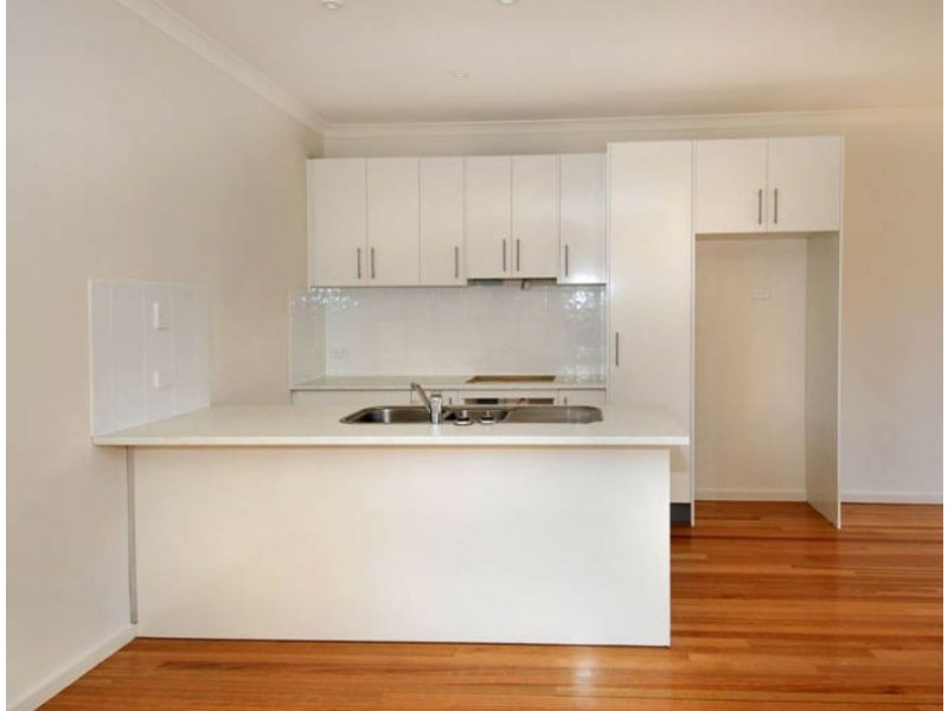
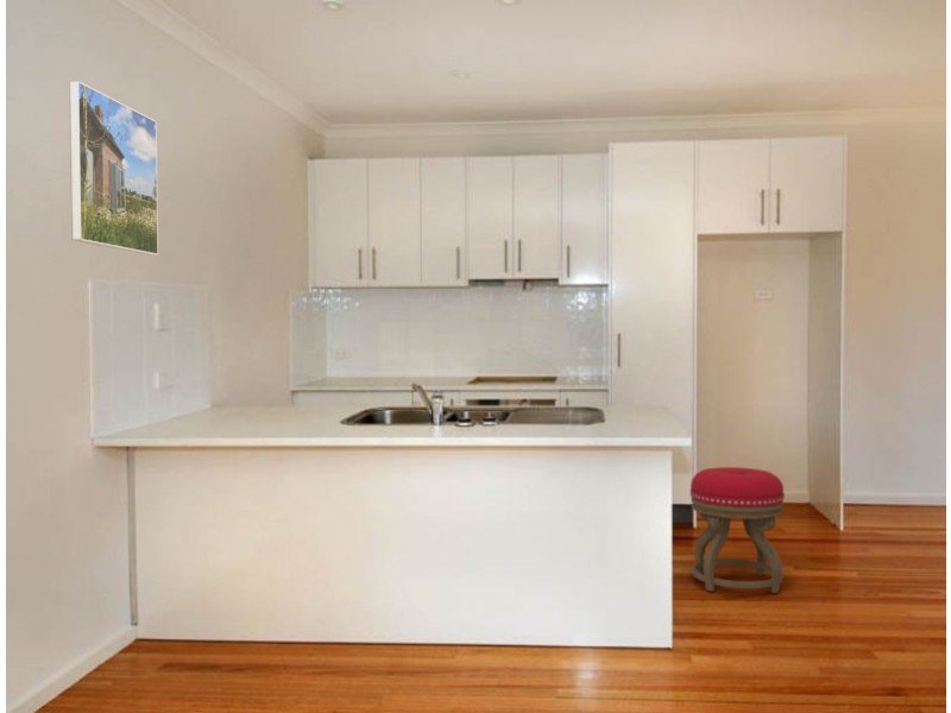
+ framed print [68,80,159,257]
+ stool [689,466,786,594]
